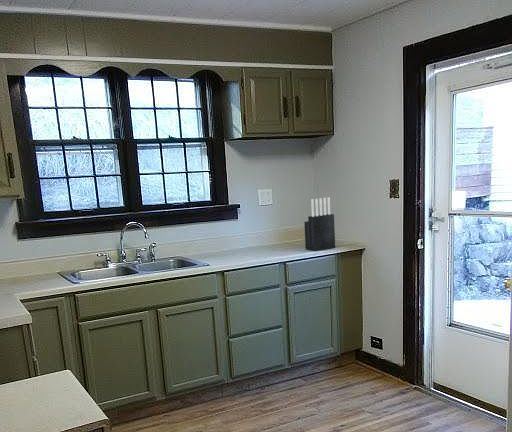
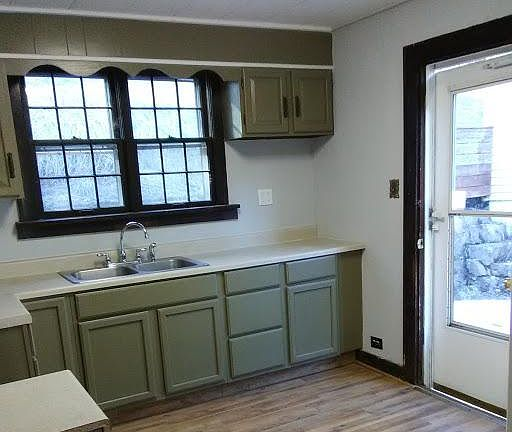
- knife block [303,196,336,252]
